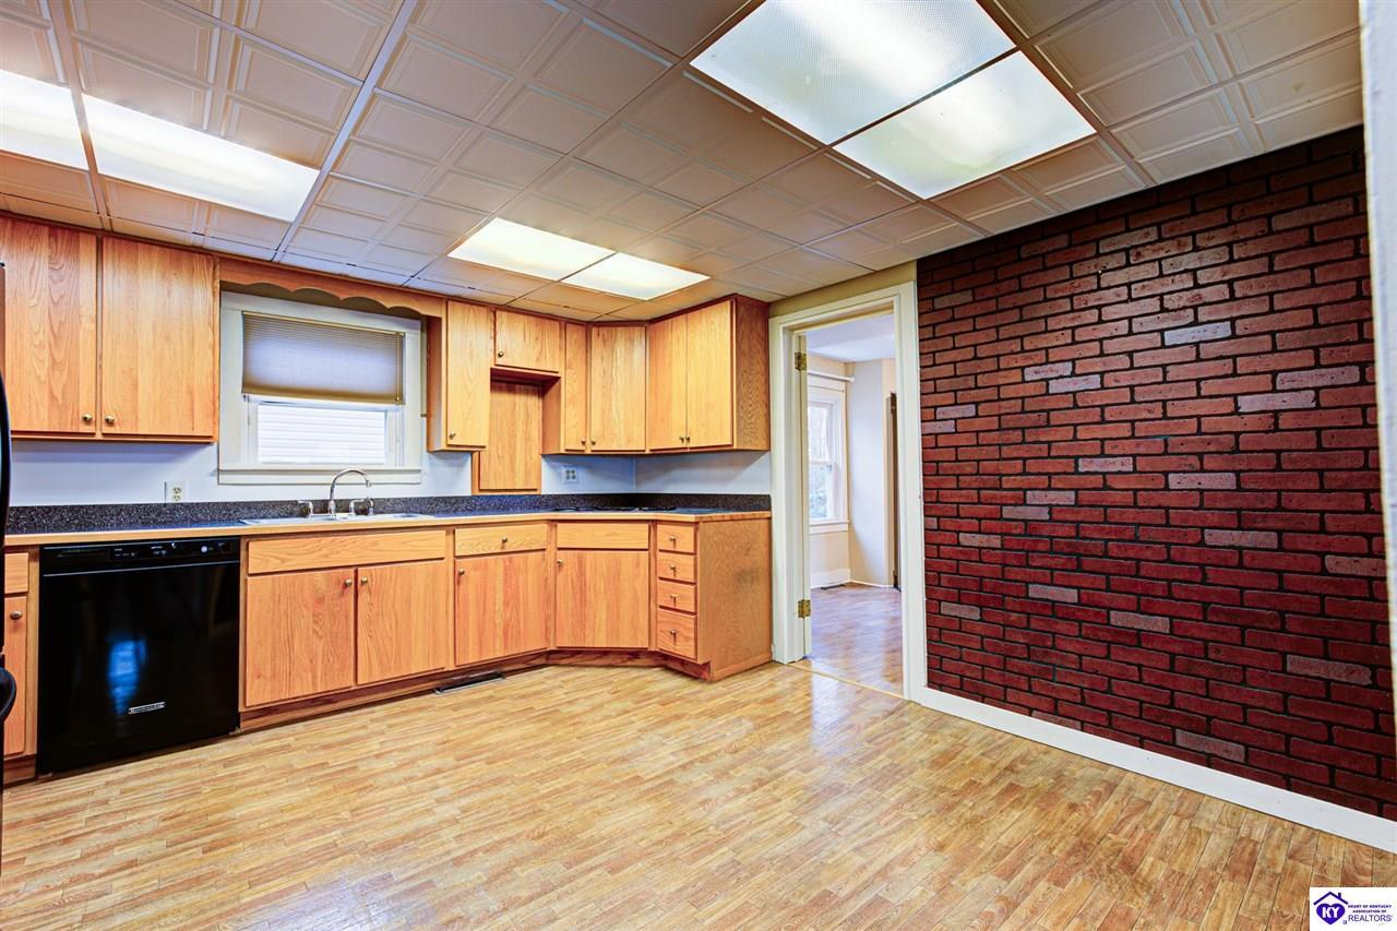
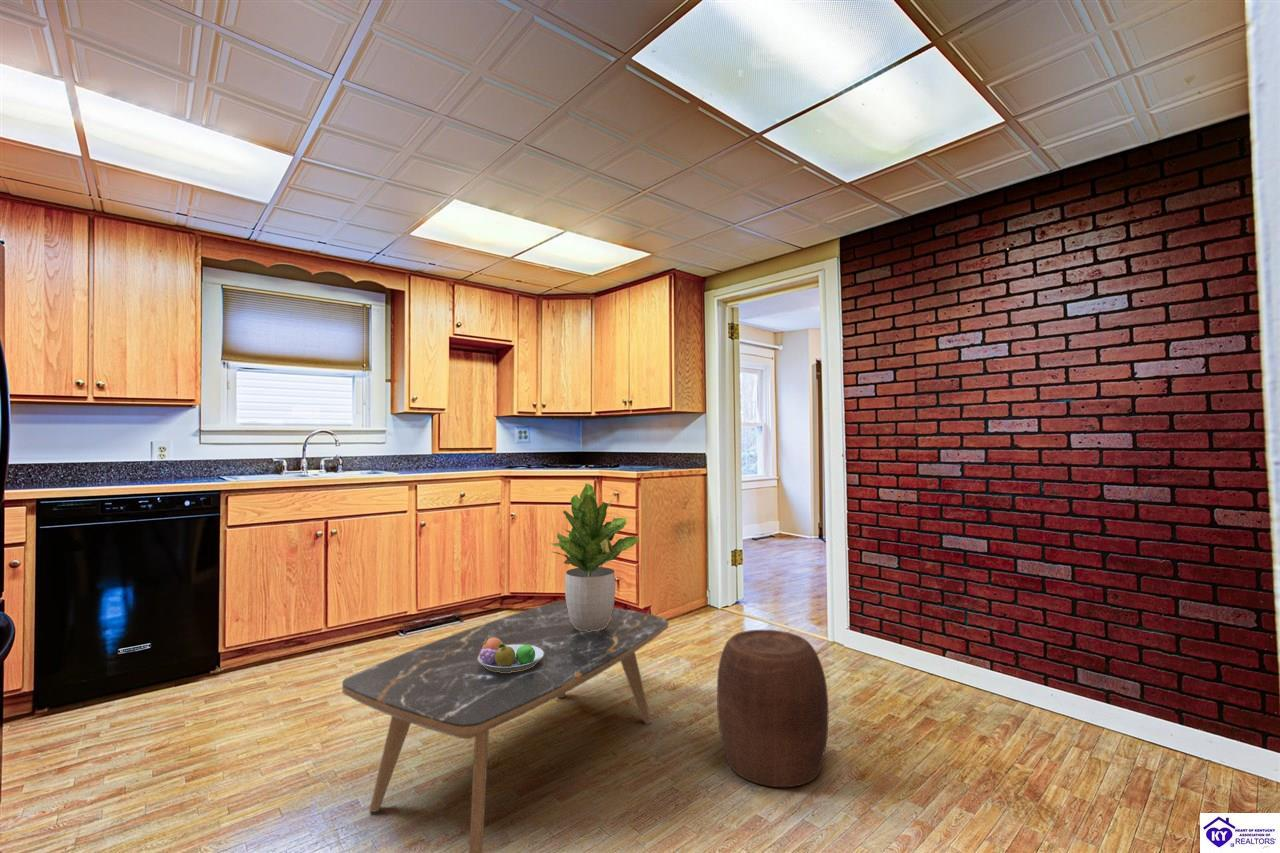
+ fruit bowl [478,637,544,672]
+ potted plant [549,483,641,631]
+ coffee table [341,600,669,853]
+ stool [716,629,829,788]
